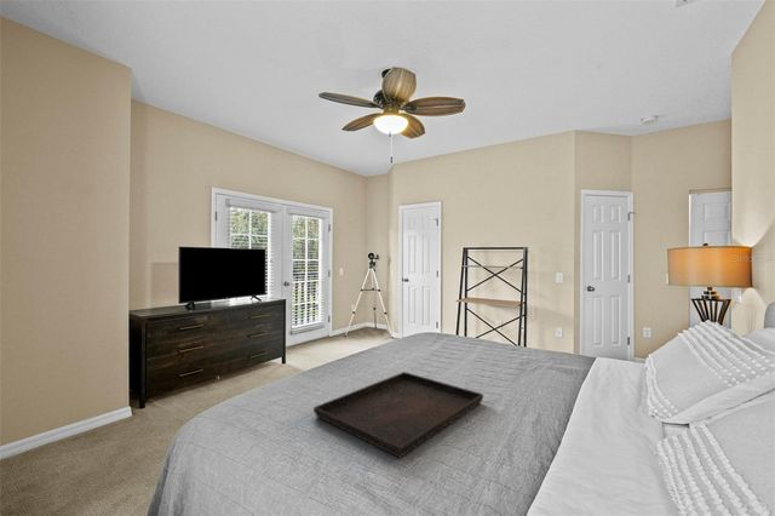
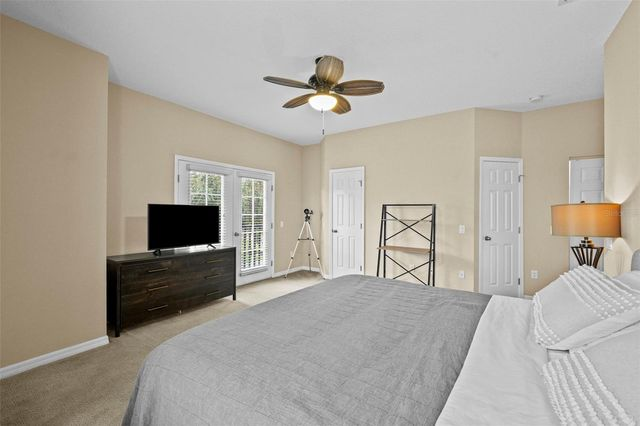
- serving tray [312,371,484,459]
